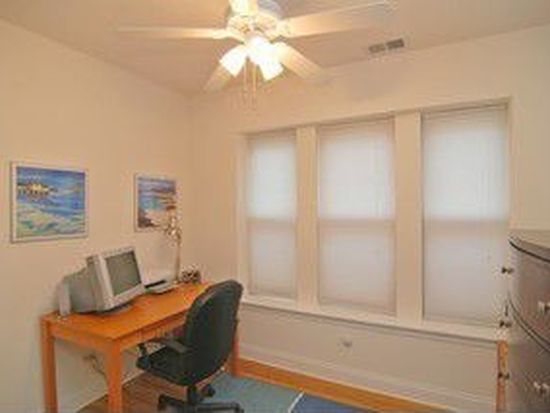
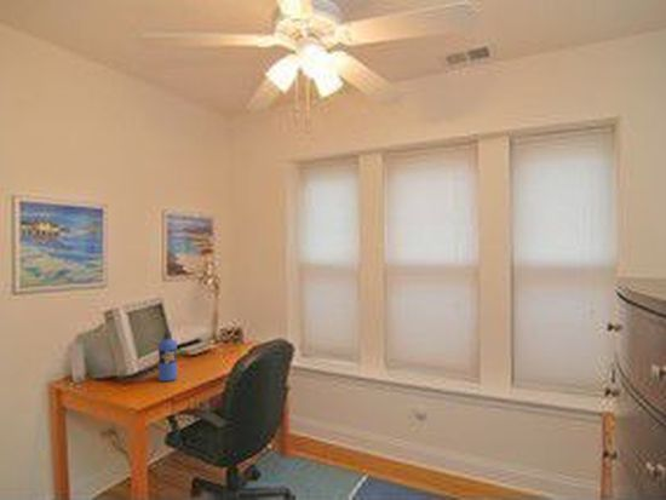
+ water bottle [156,329,178,383]
